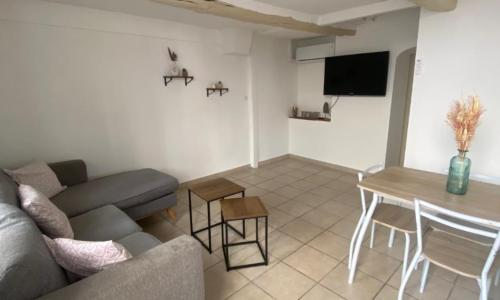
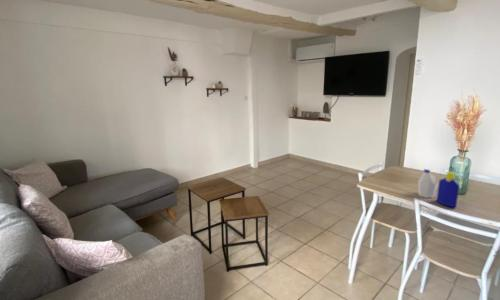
+ bottle [417,168,460,209]
